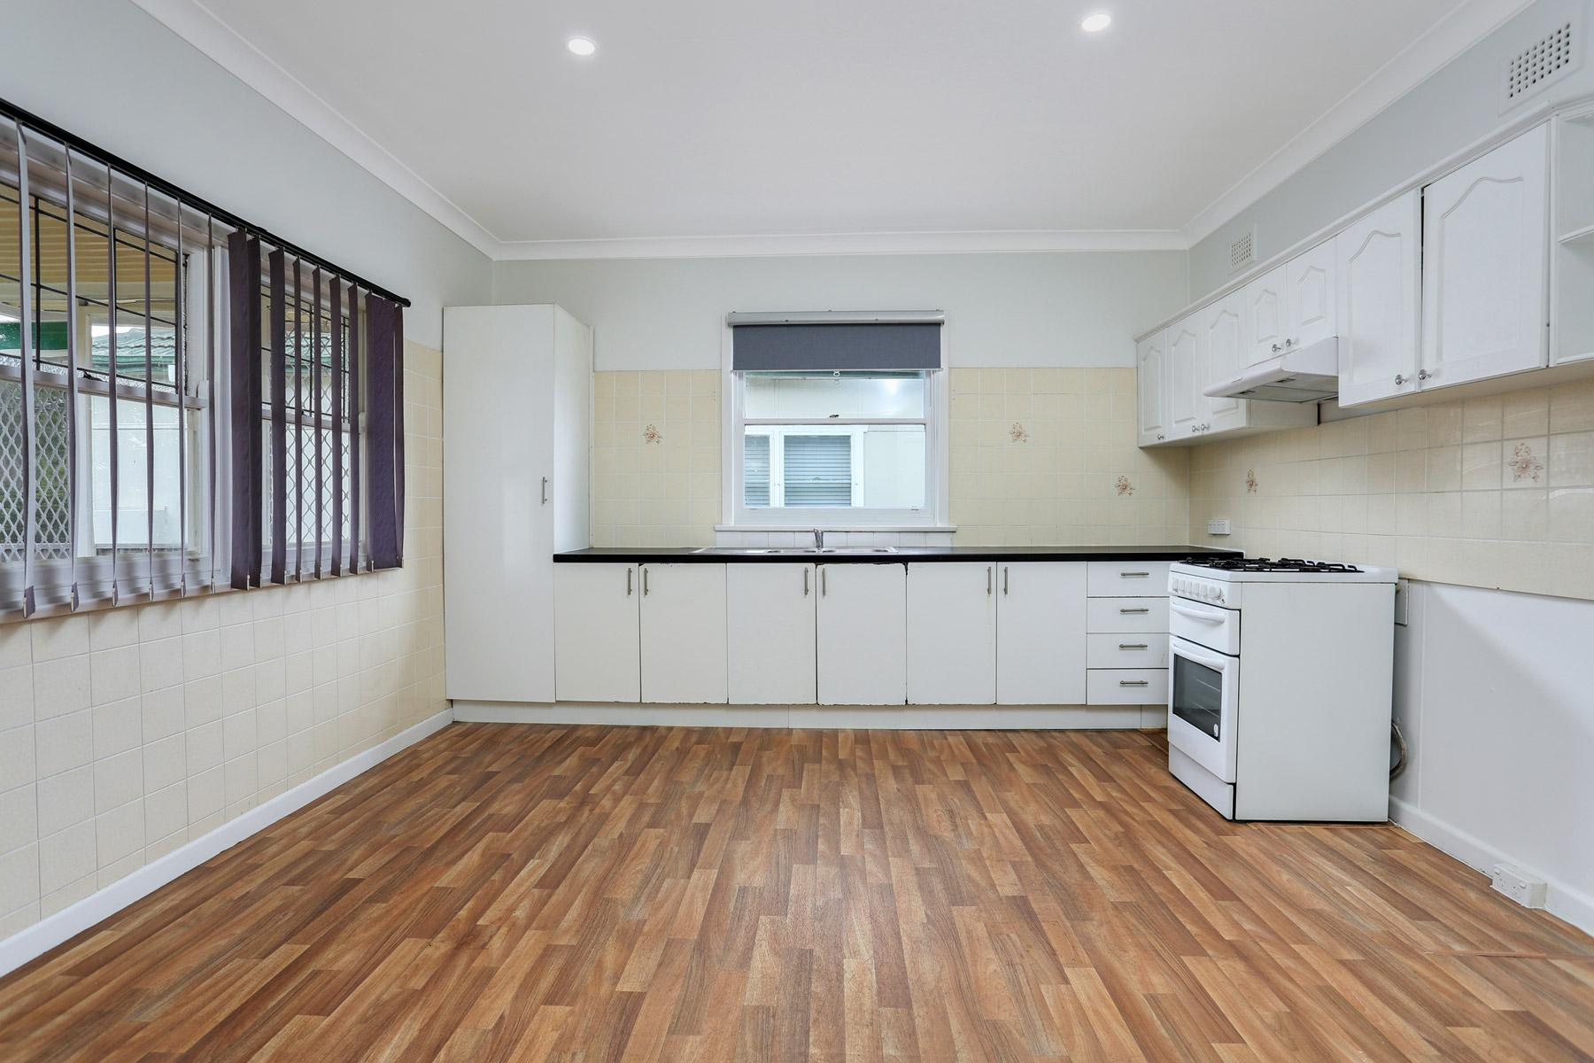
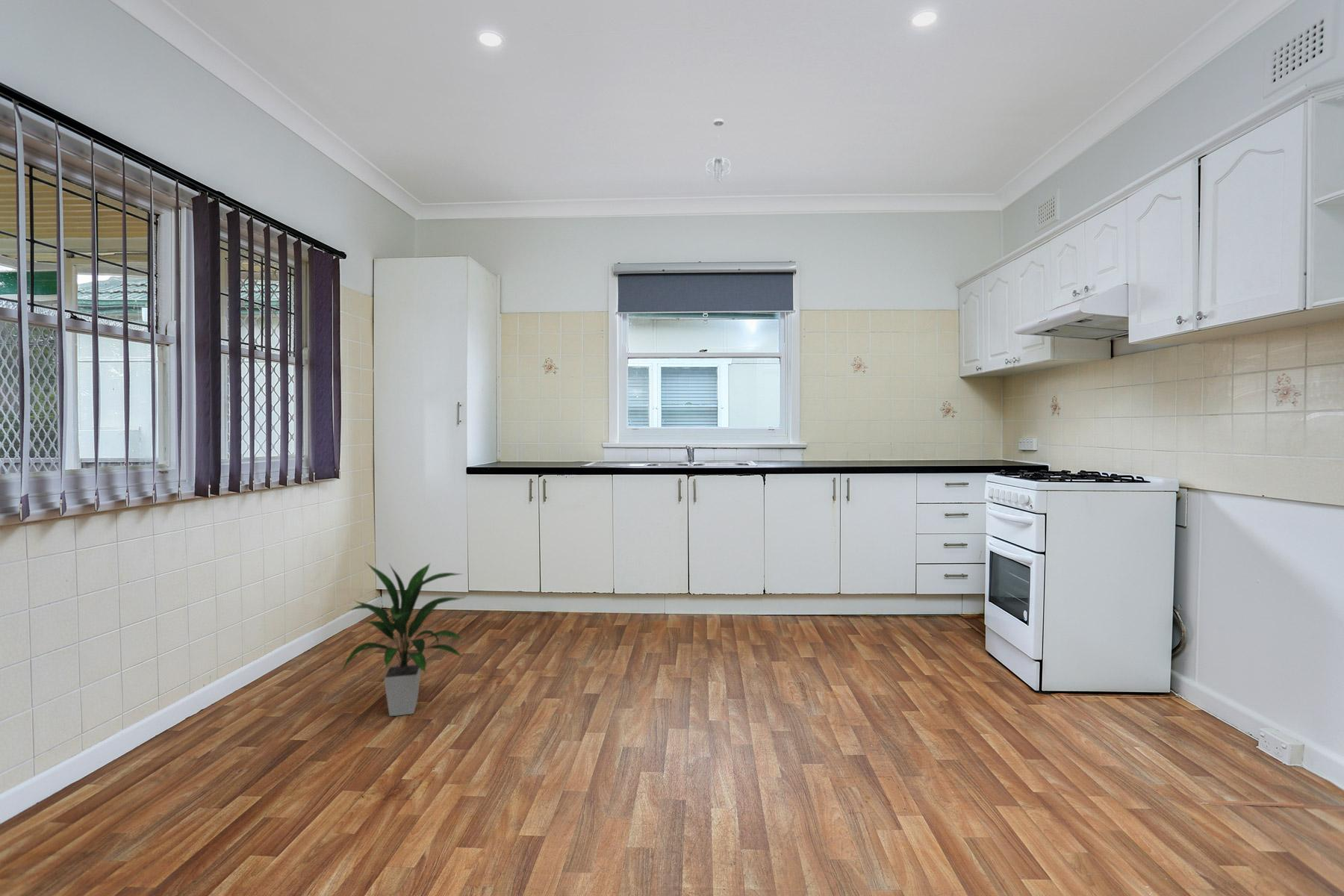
+ pendant light [706,118,732,183]
+ indoor plant [340,562,464,717]
